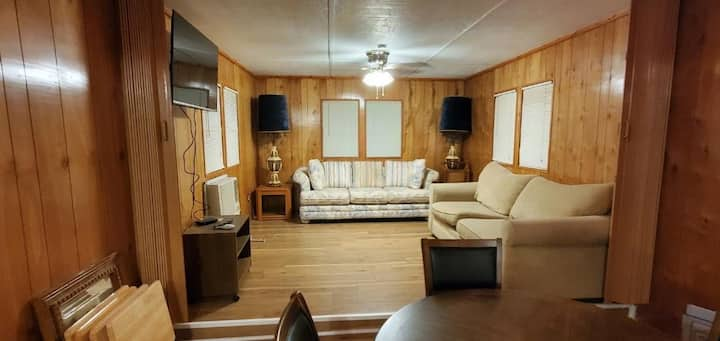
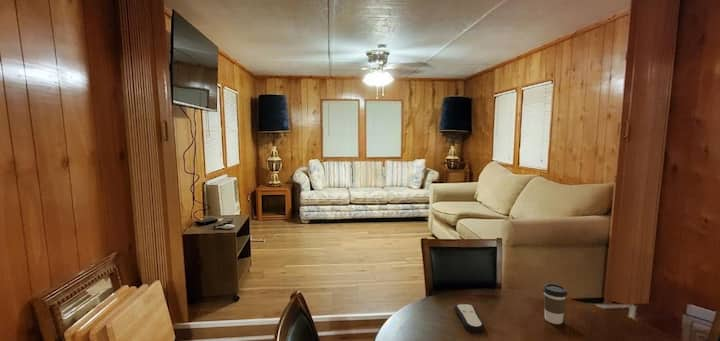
+ remote control [454,303,486,333]
+ coffee cup [542,283,568,325]
